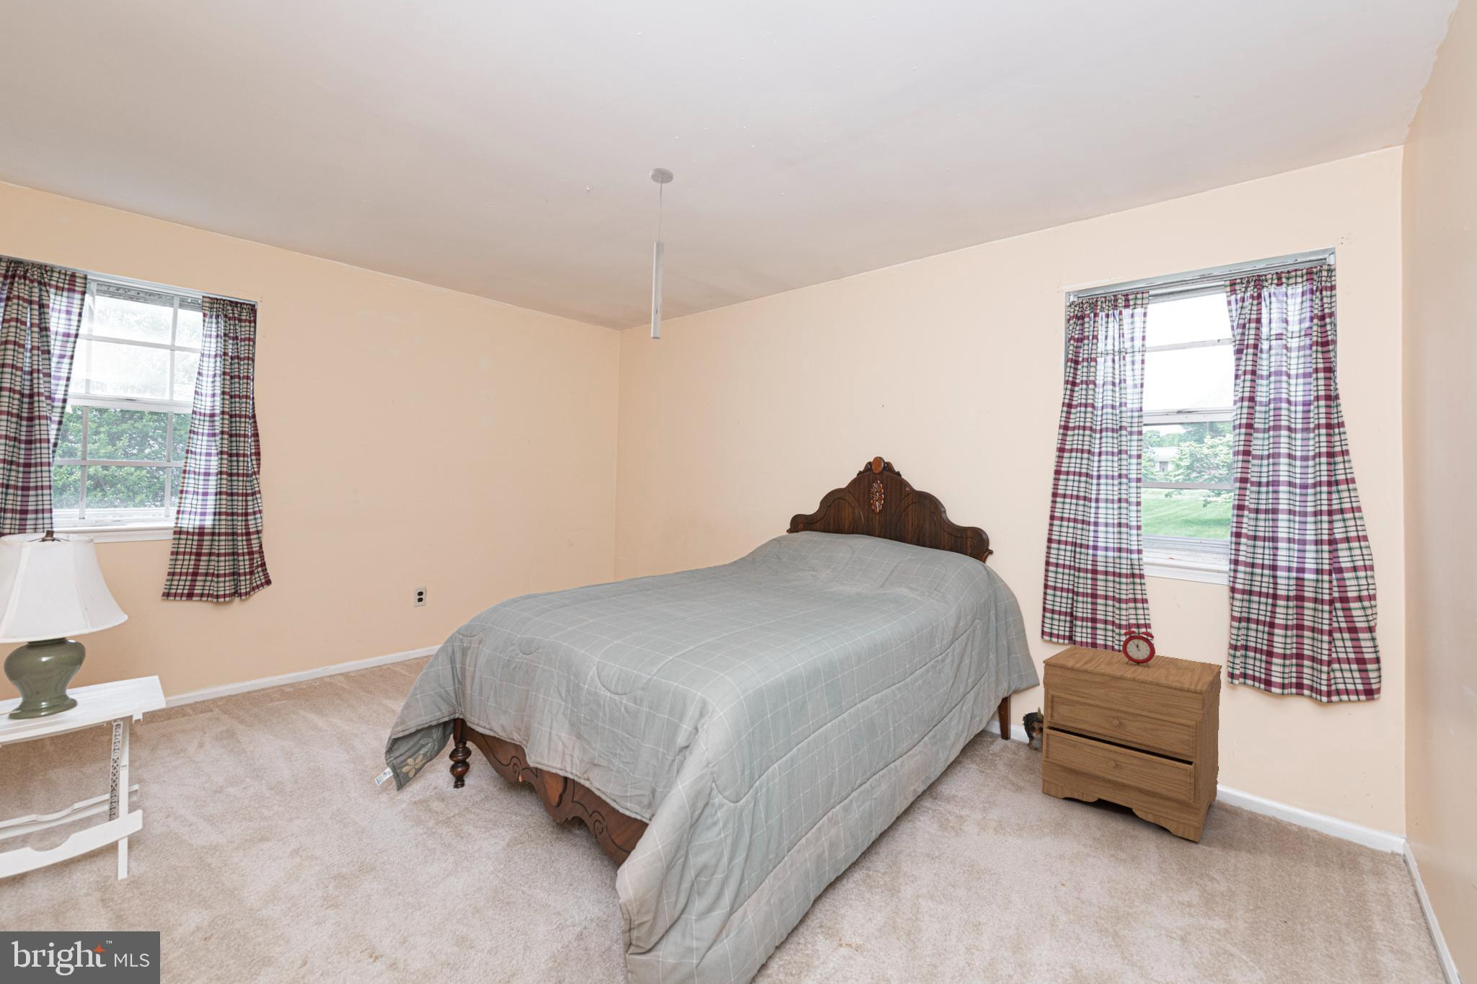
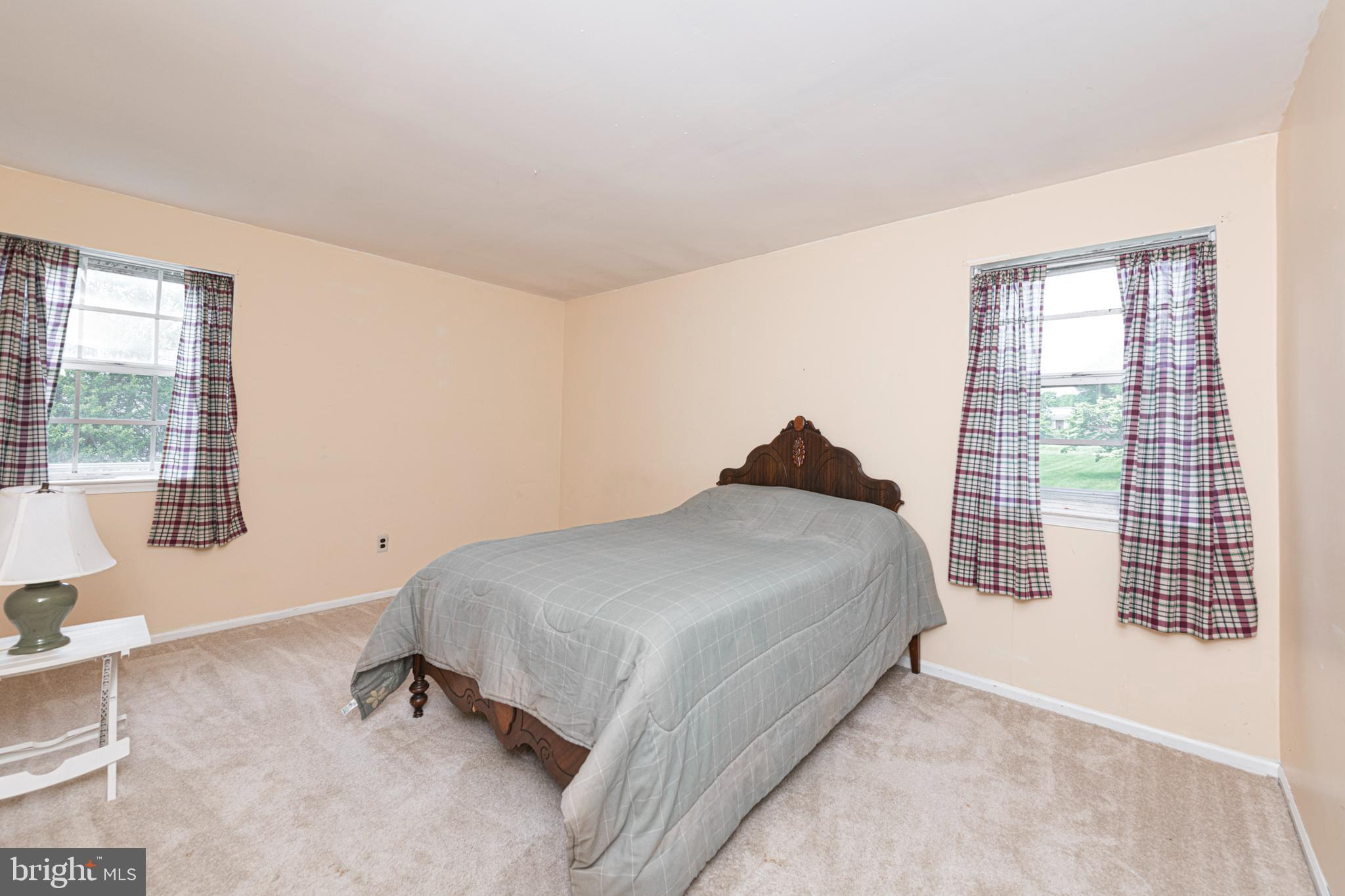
- alarm clock [1121,624,1155,668]
- ceiling light [649,167,674,339]
- plush toy [1022,706,1043,753]
- nightstand [1041,645,1222,842]
